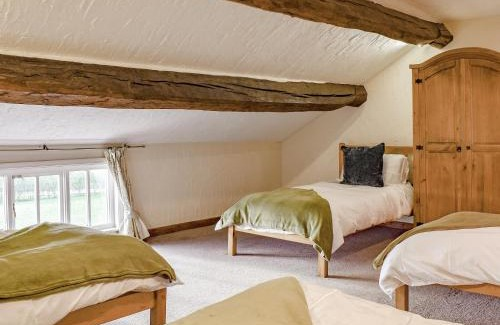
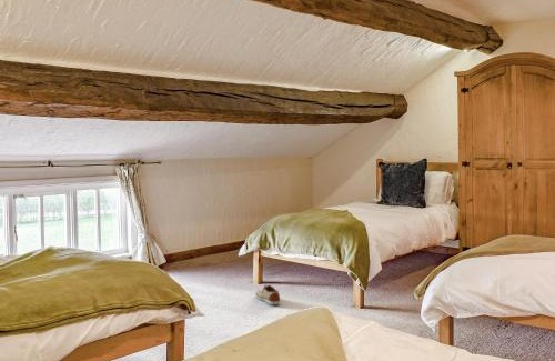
+ shoe [254,284,281,305]
